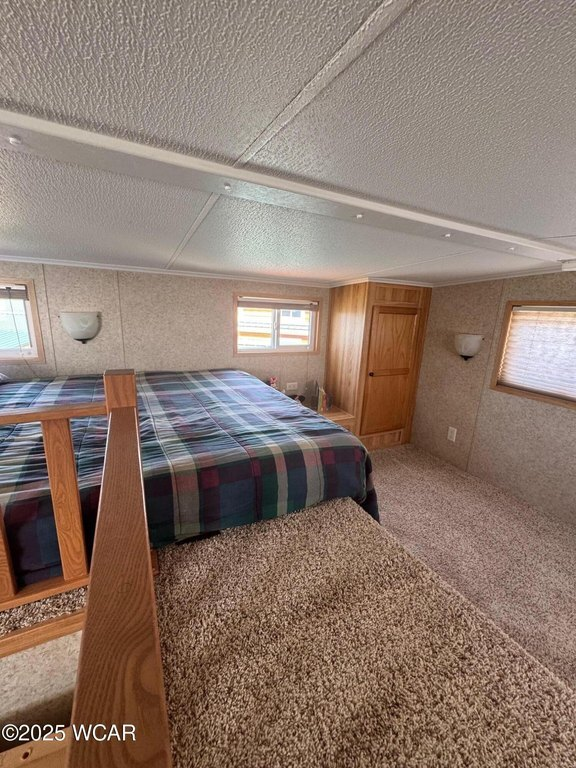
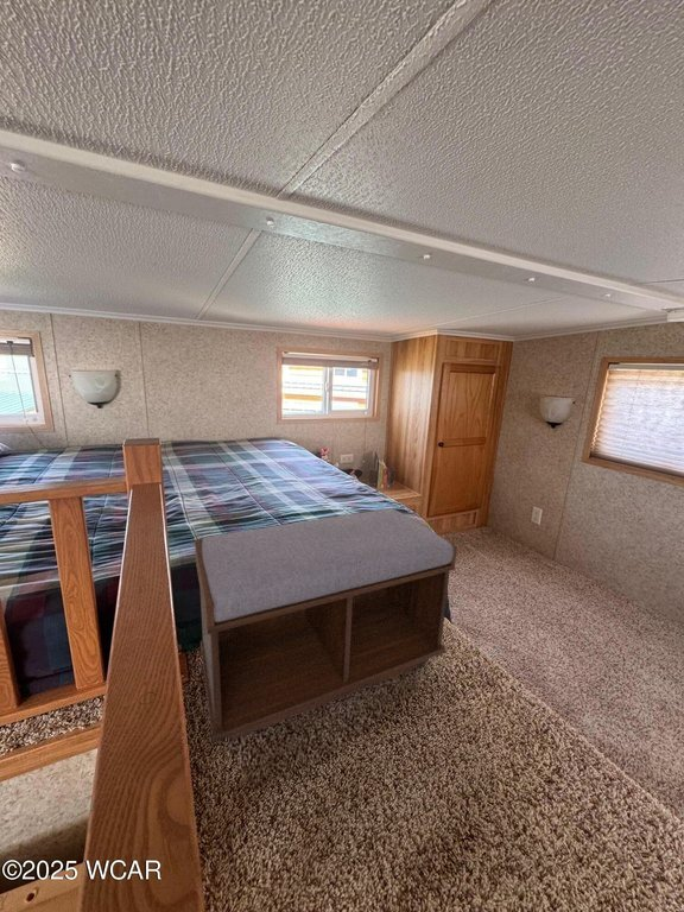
+ bench [194,507,458,743]
